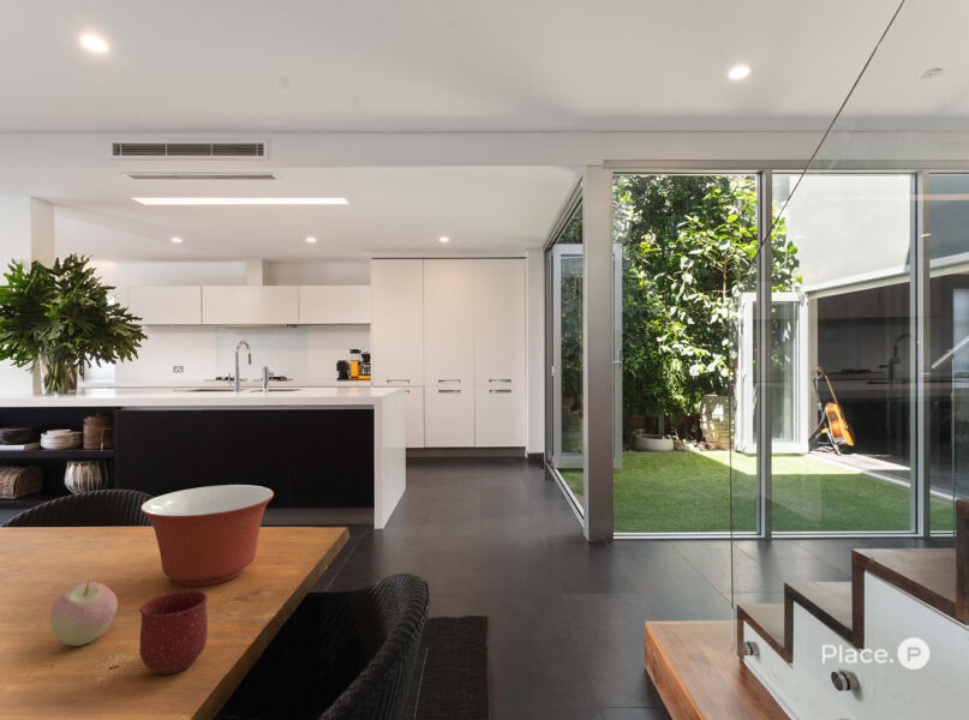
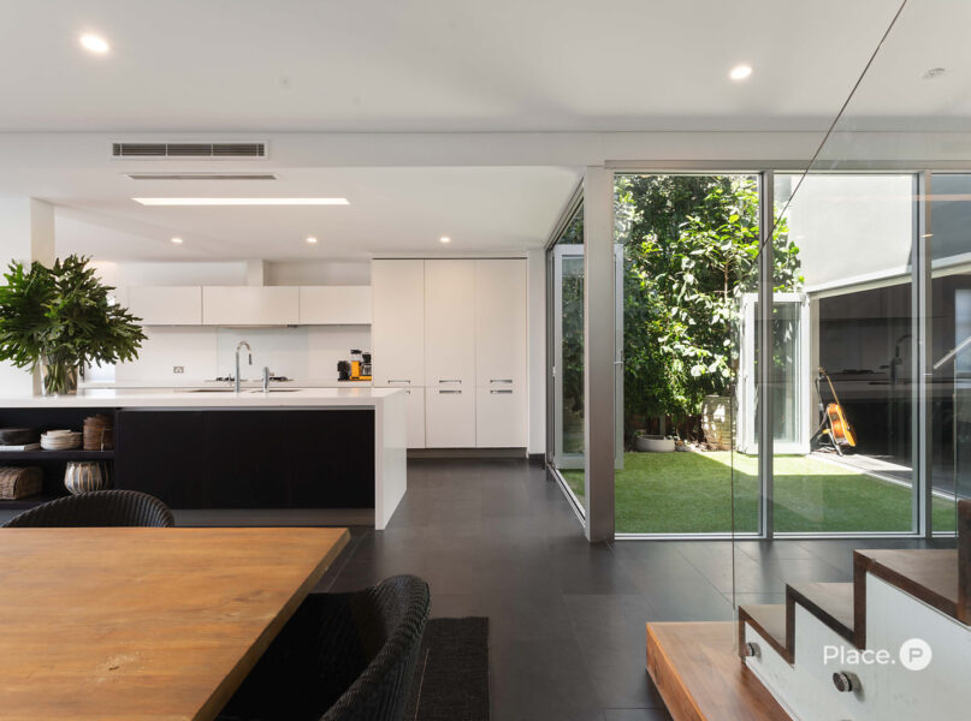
- apple [49,580,119,647]
- mixing bowl [139,484,275,587]
- mug [138,589,209,676]
